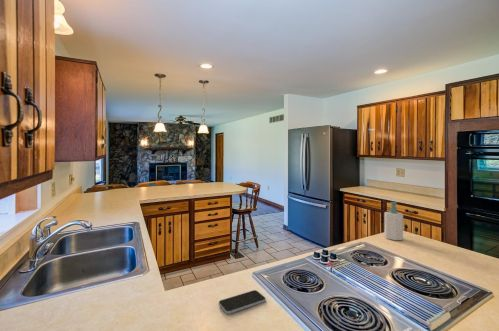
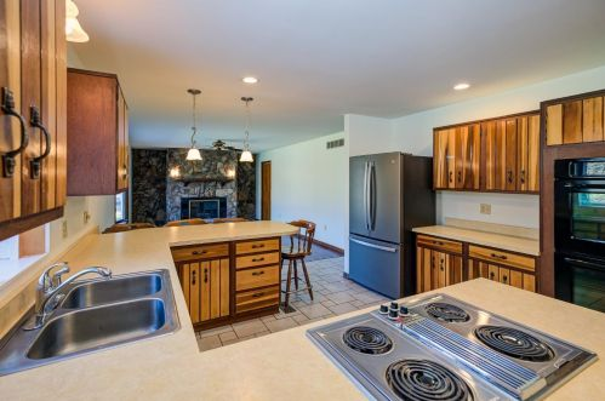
- soap bottle [383,201,404,241]
- smartphone [218,289,267,315]
